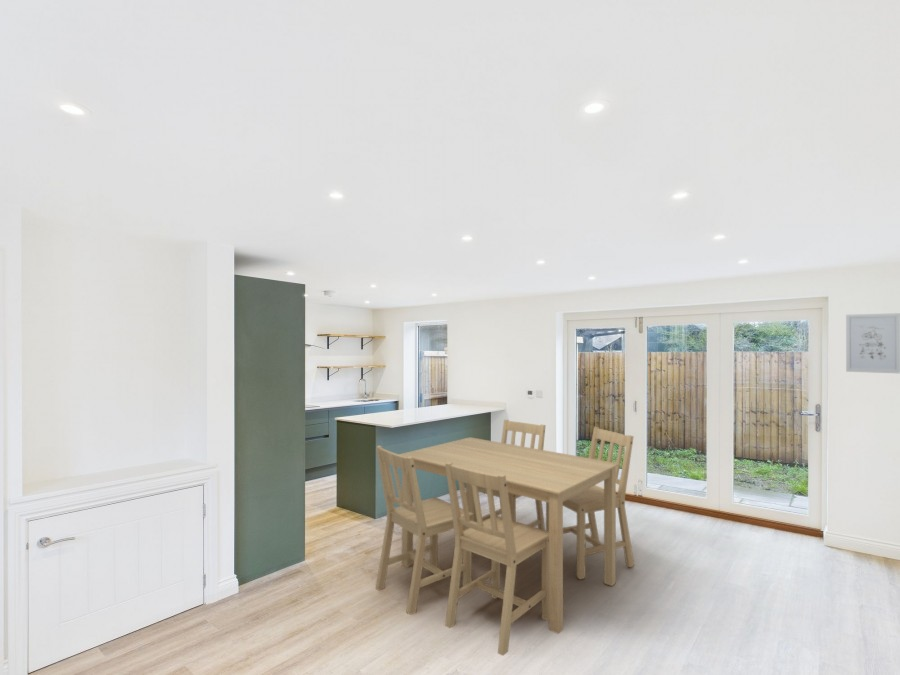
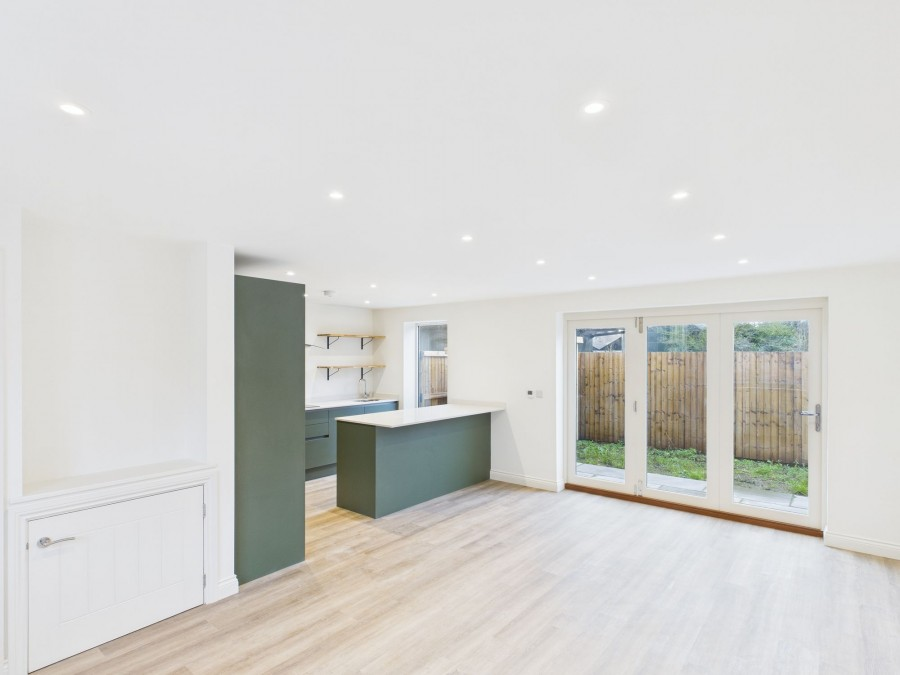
- wall art [845,312,900,374]
- kitchen table [375,419,635,657]
